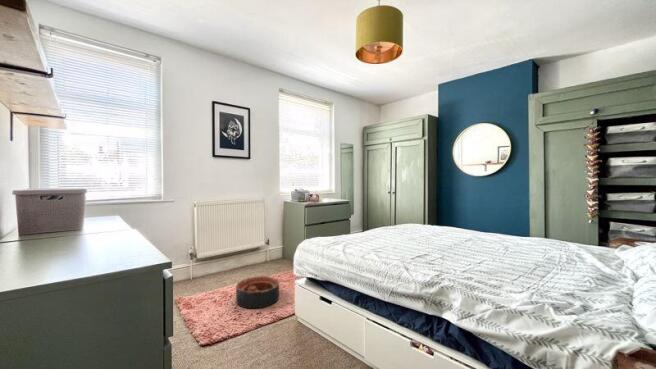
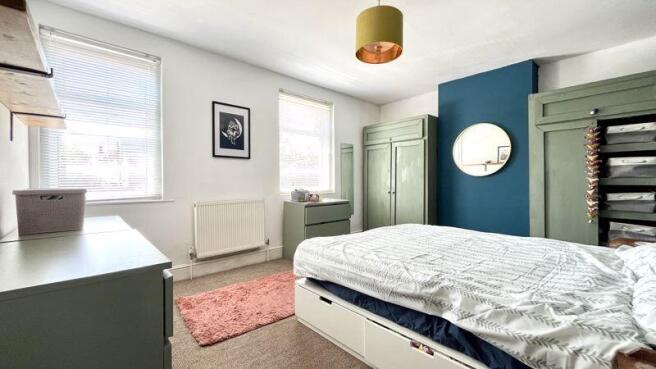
- basket [235,275,280,309]
